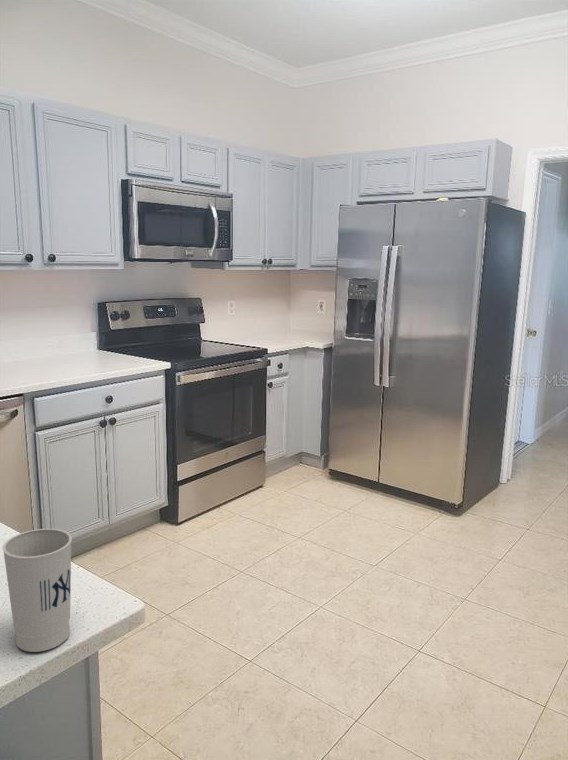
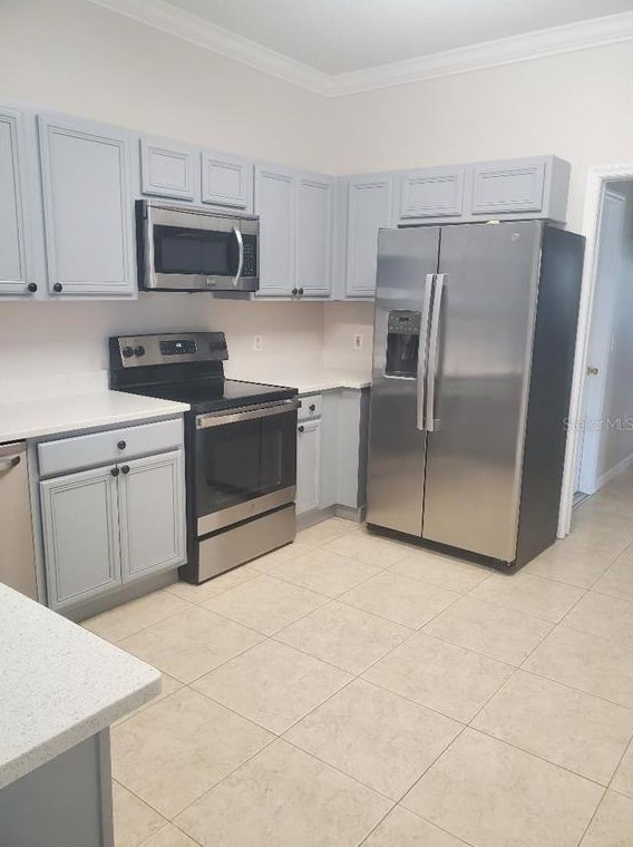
- cup [2,528,73,653]
